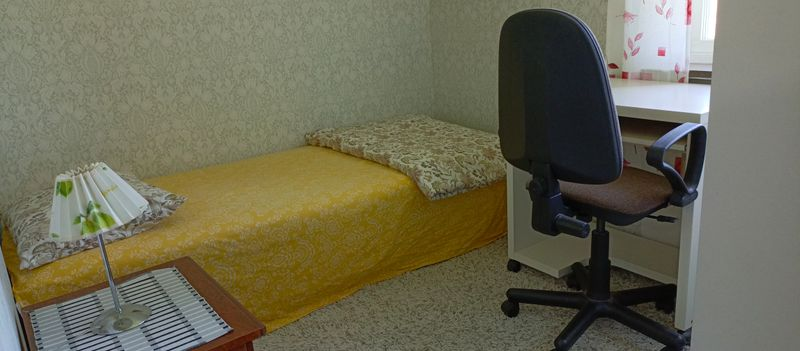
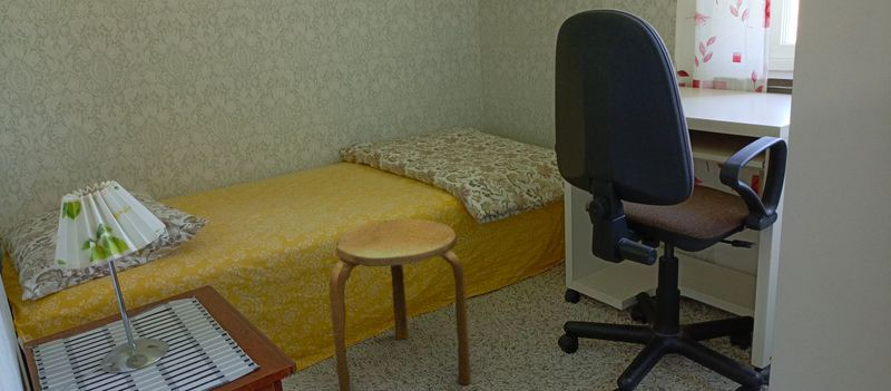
+ stool [329,218,471,391]
